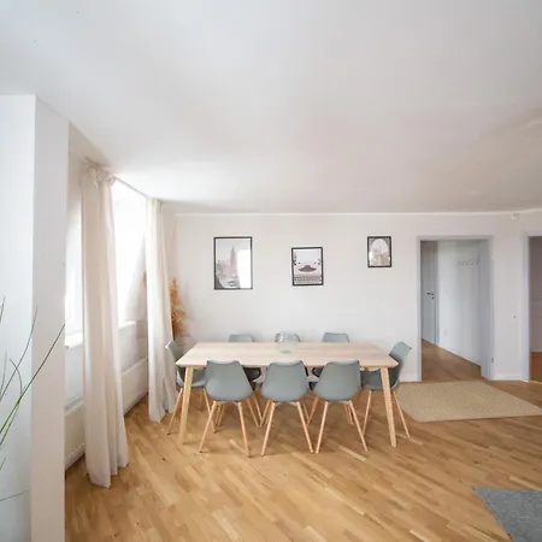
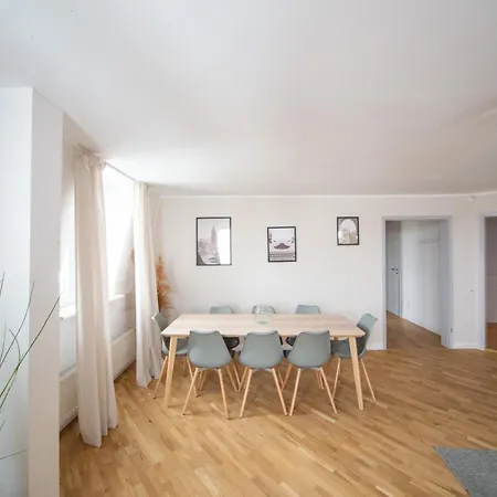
- rug [391,379,542,424]
